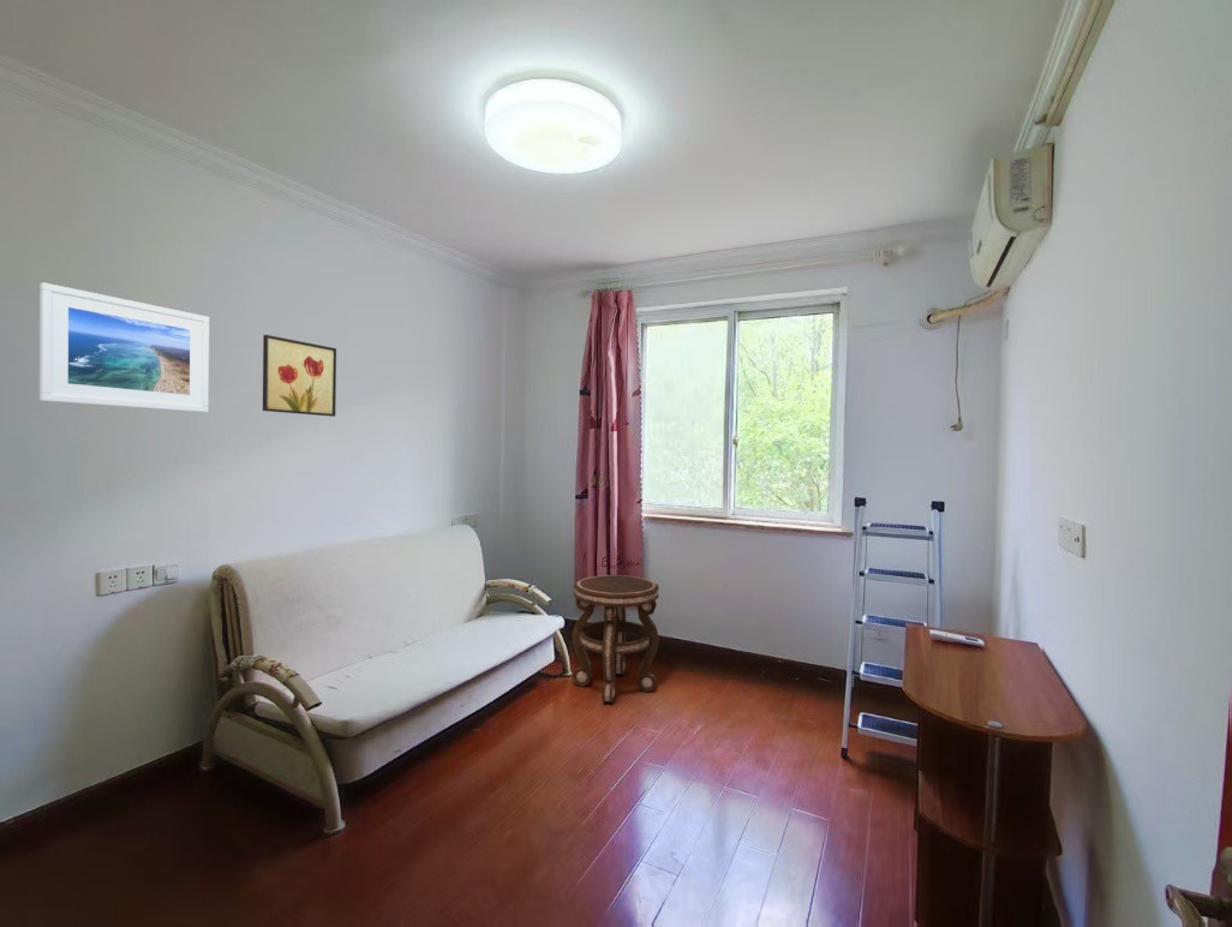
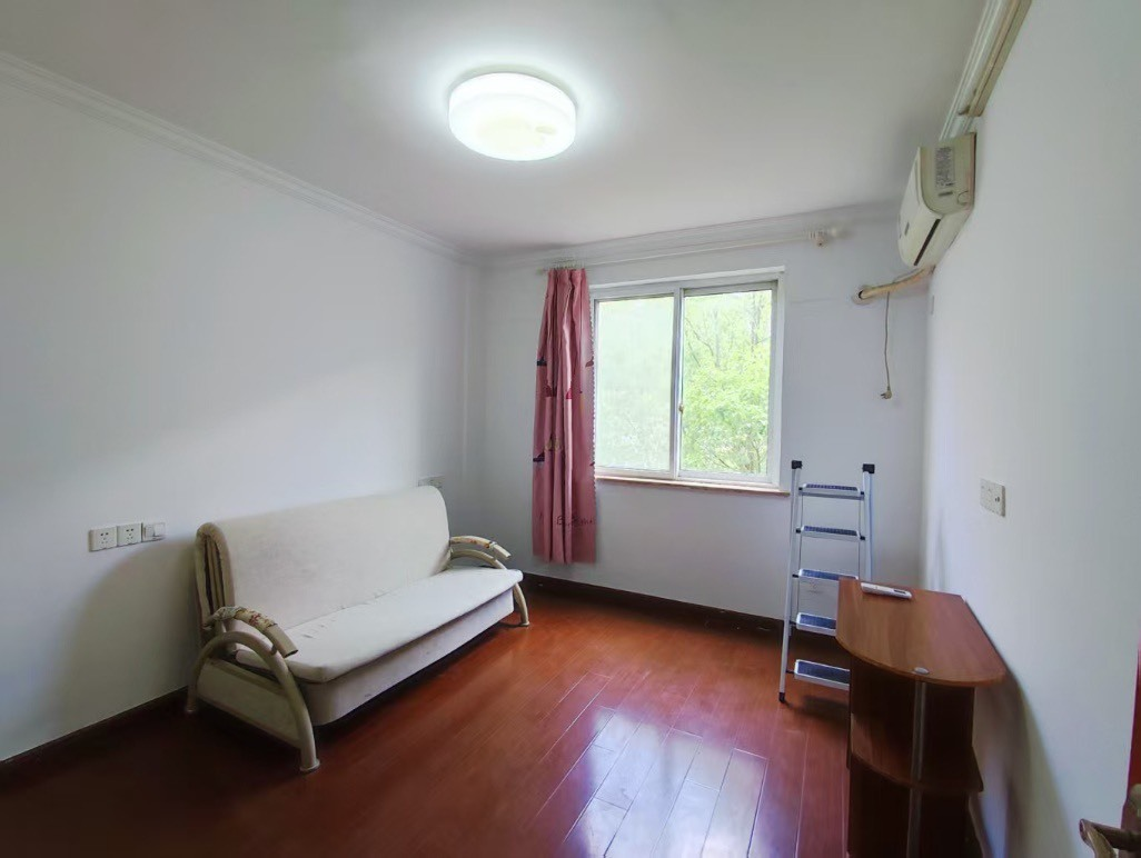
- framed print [38,281,210,413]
- side table [570,574,660,704]
- wall art [262,334,337,418]
